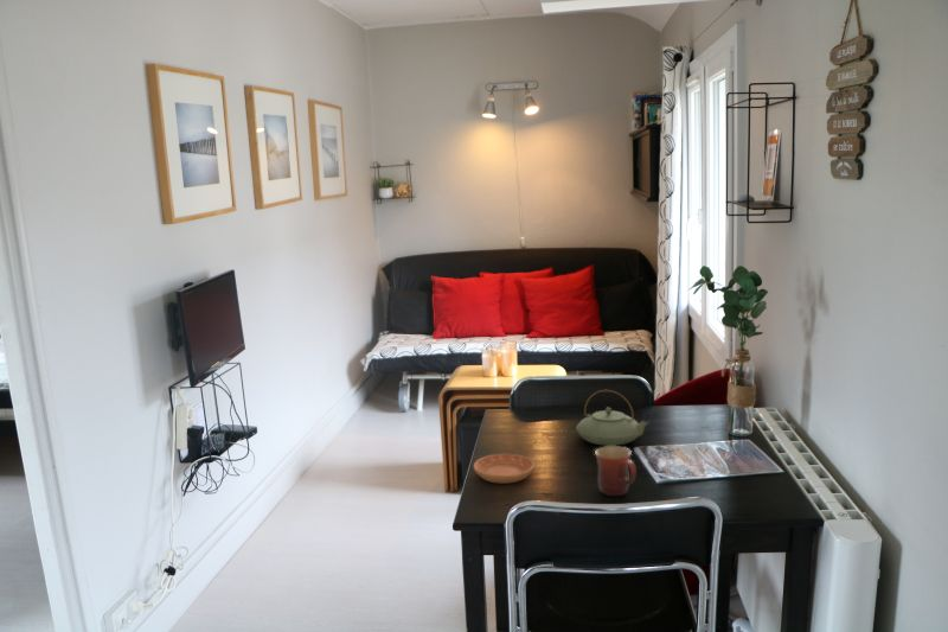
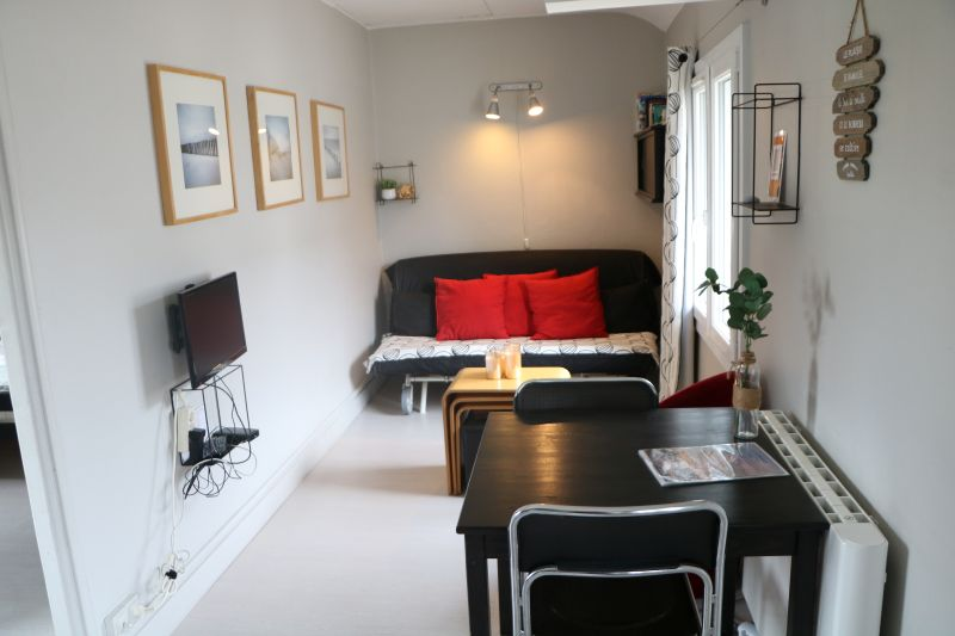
- saucer [473,453,536,484]
- mug [594,445,638,497]
- teapot [575,389,651,447]
